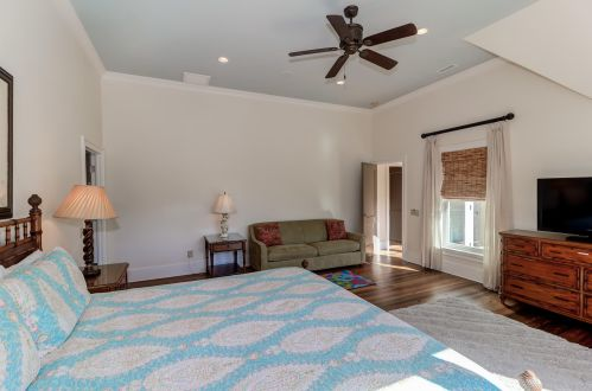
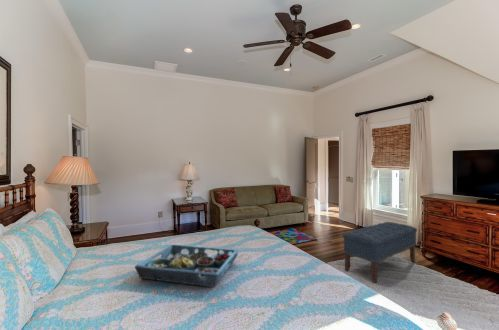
+ bench [342,221,418,284]
+ serving tray [134,244,239,288]
